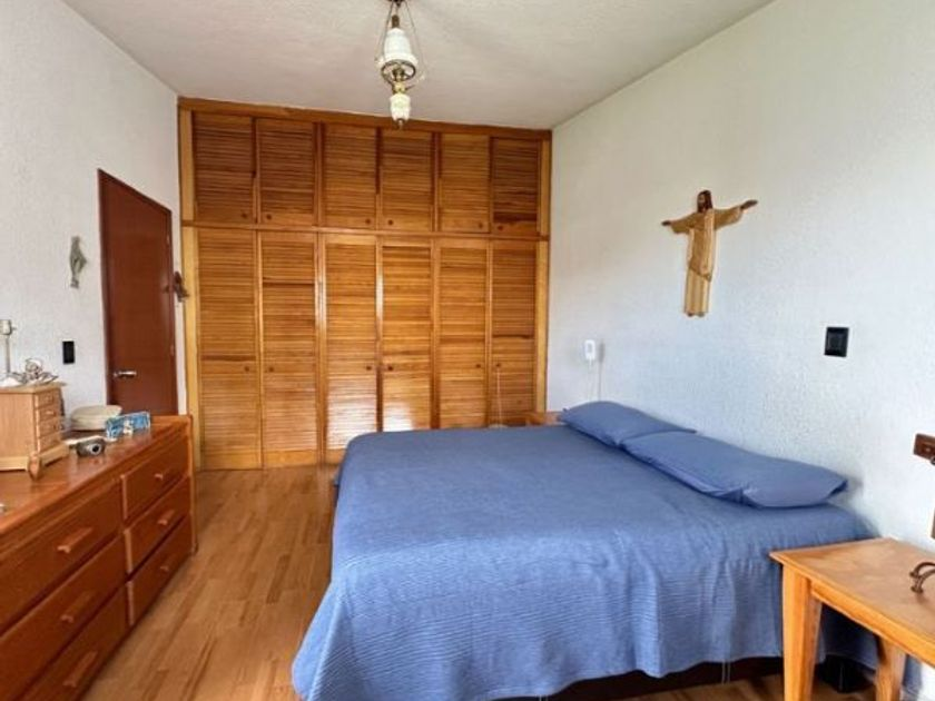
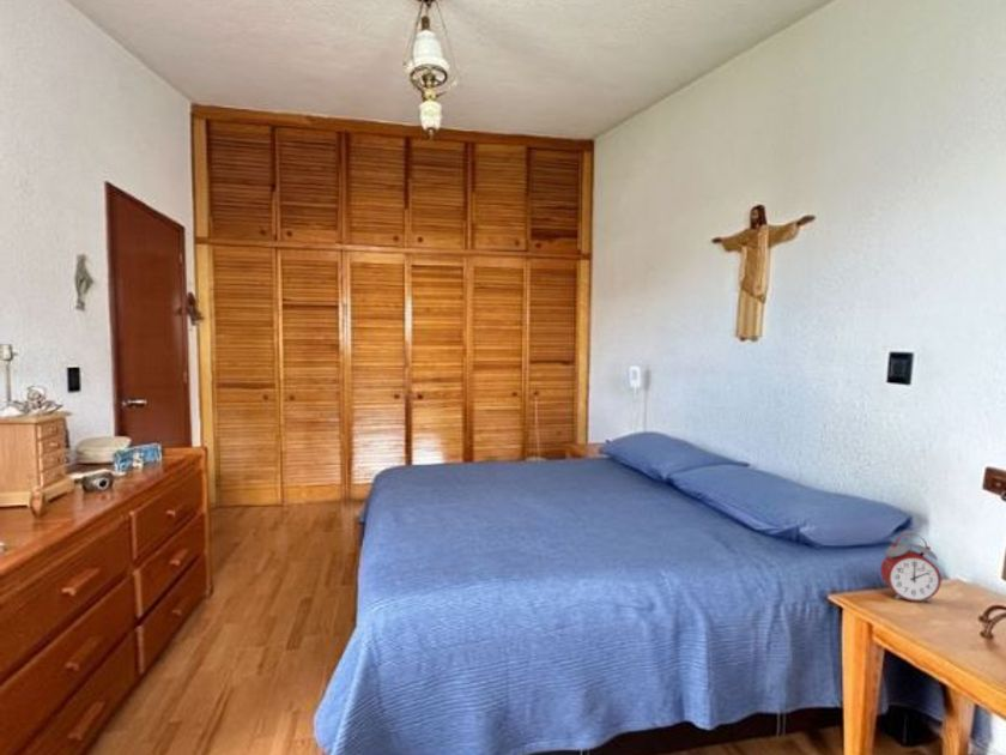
+ alarm clock [879,532,943,604]
